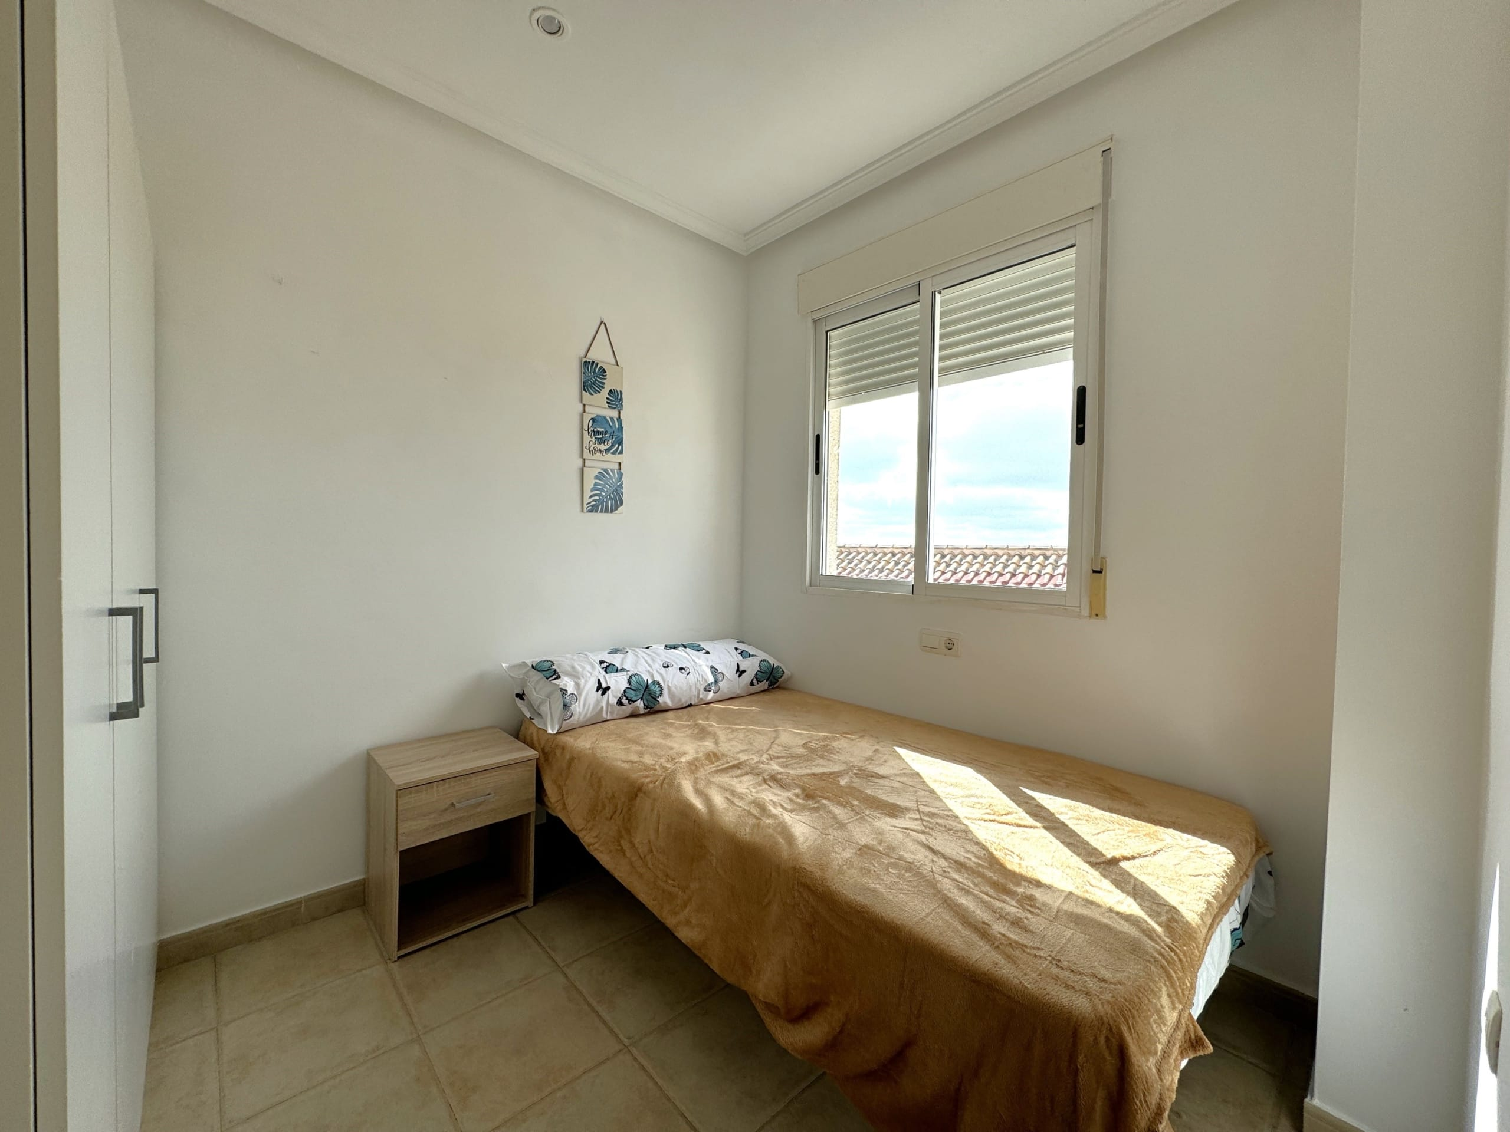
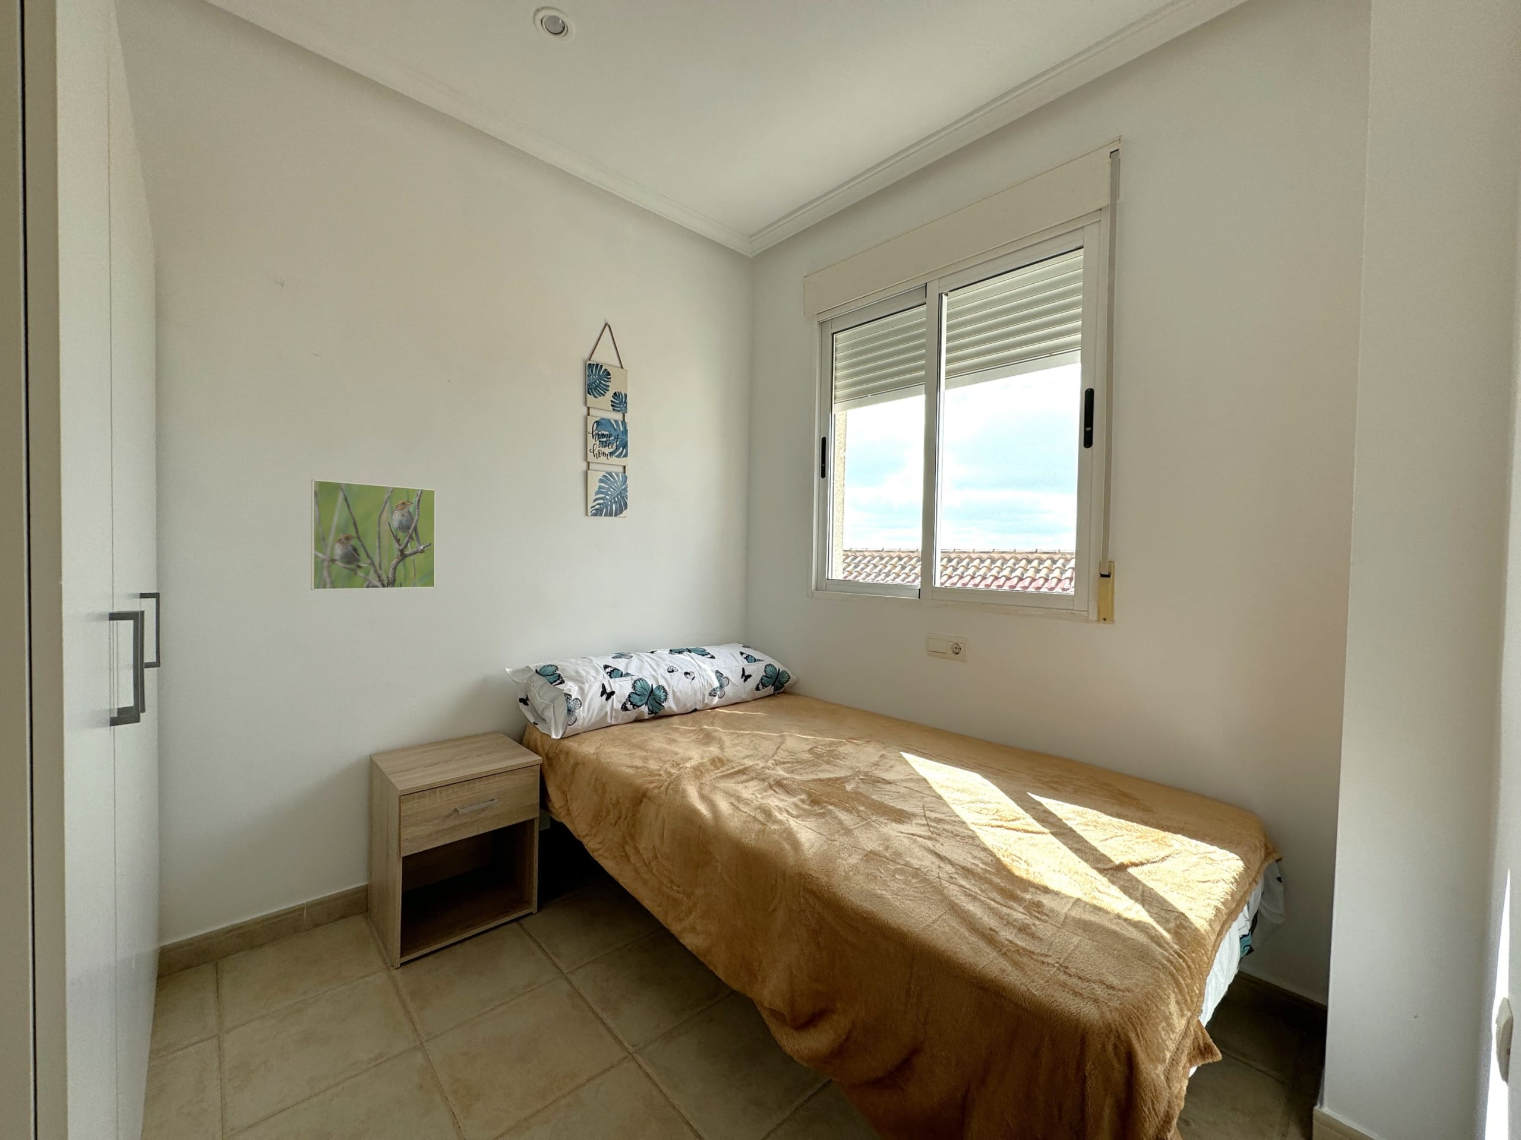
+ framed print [310,479,436,590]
